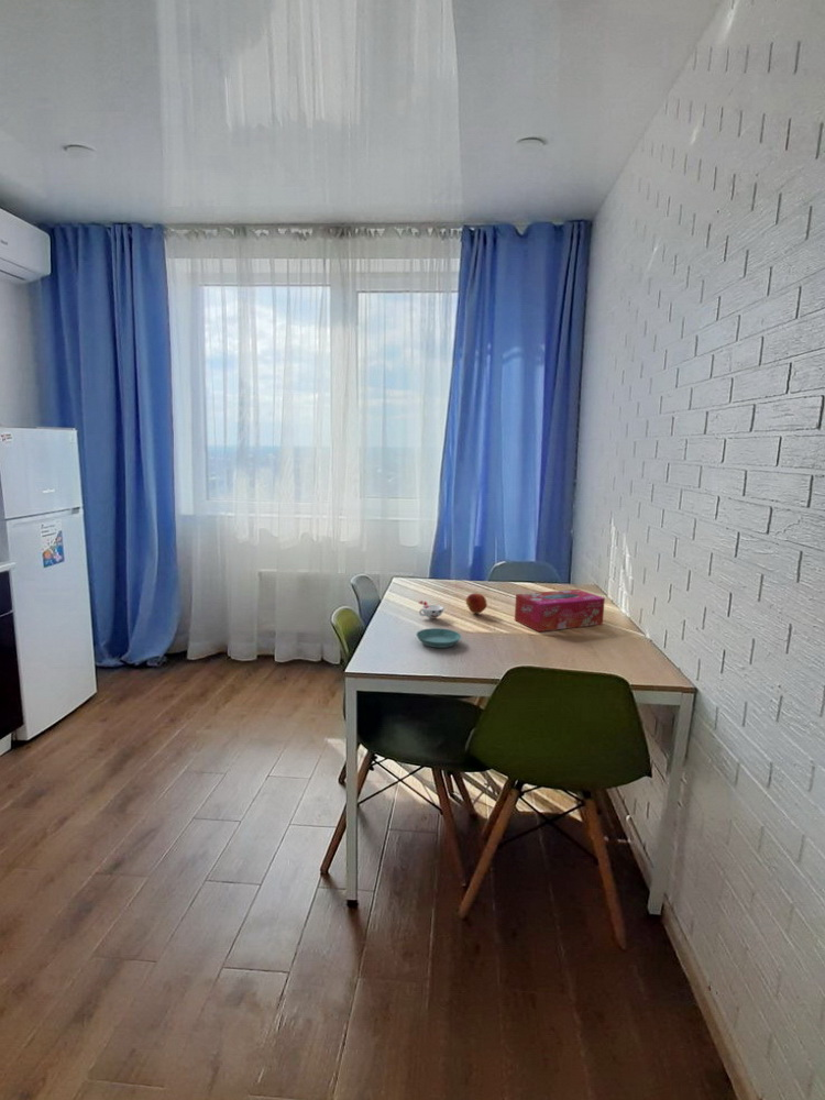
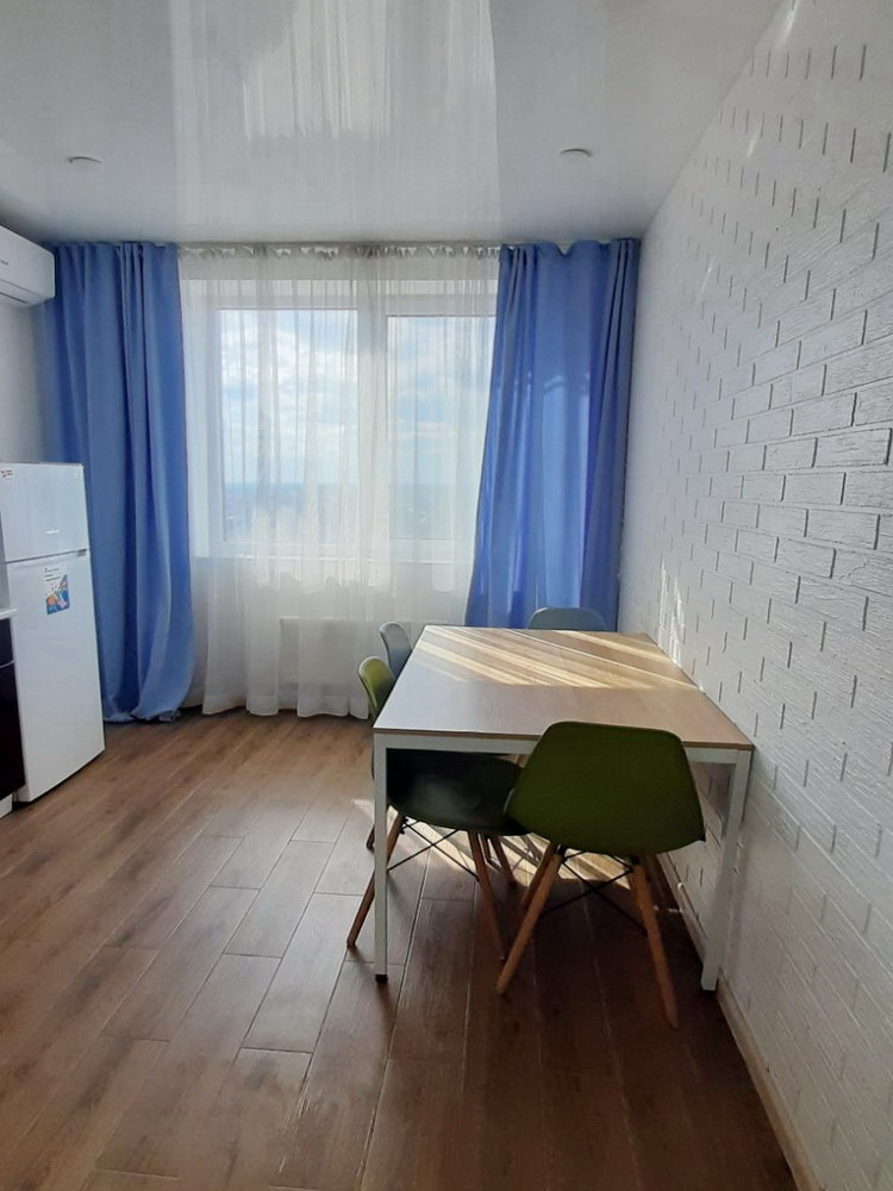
- saucer [416,627,462,649]
- fruit [464,592,488,615]
- tissue box [514,588,606,632]
- cup [417,600,444,619]
